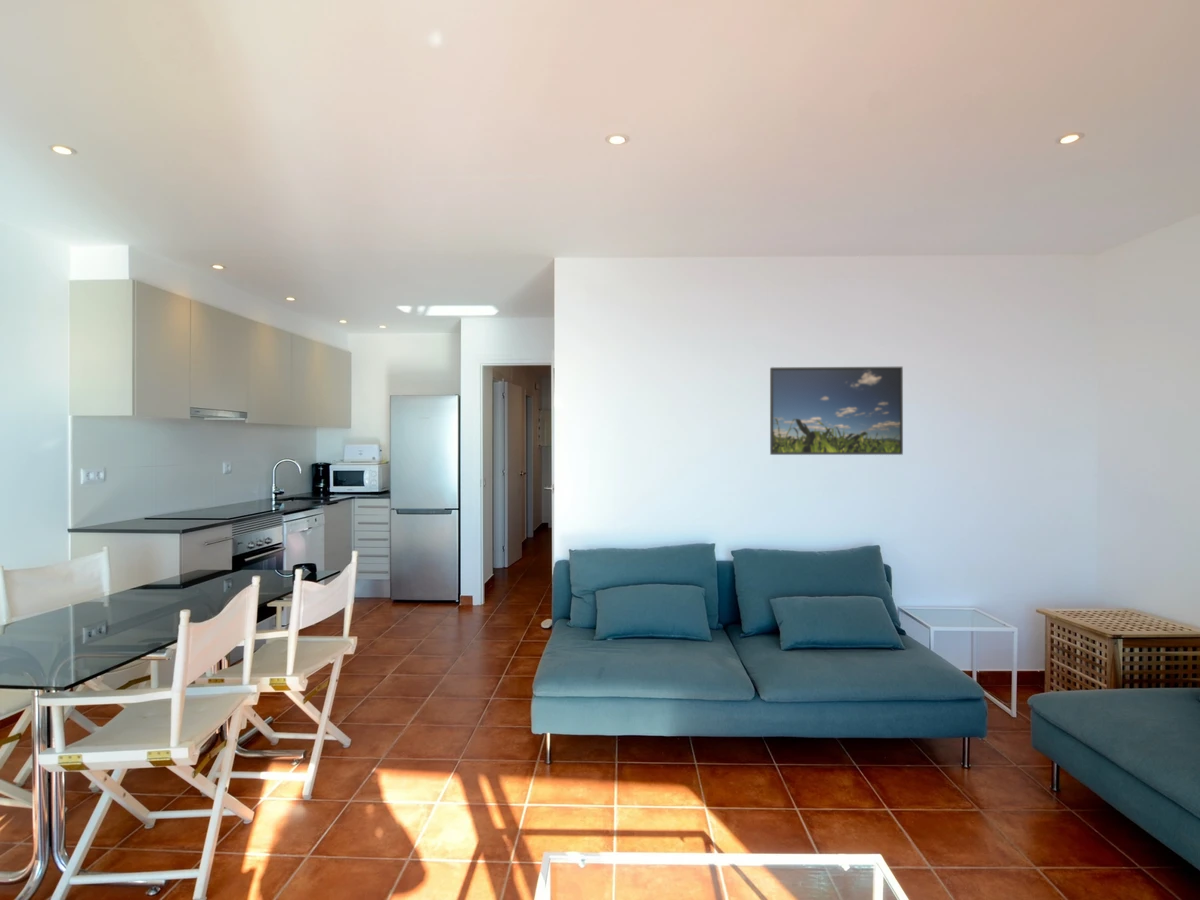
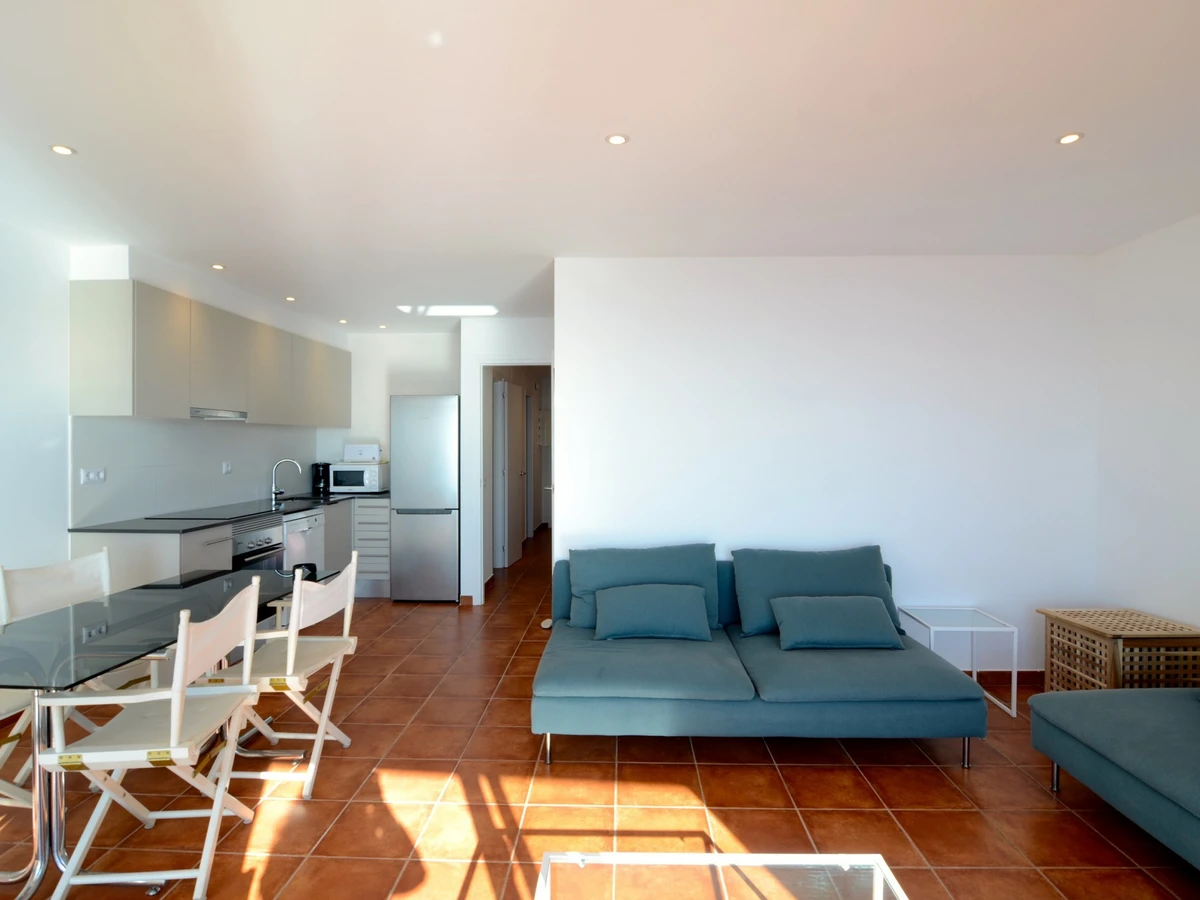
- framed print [769,366,904,456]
